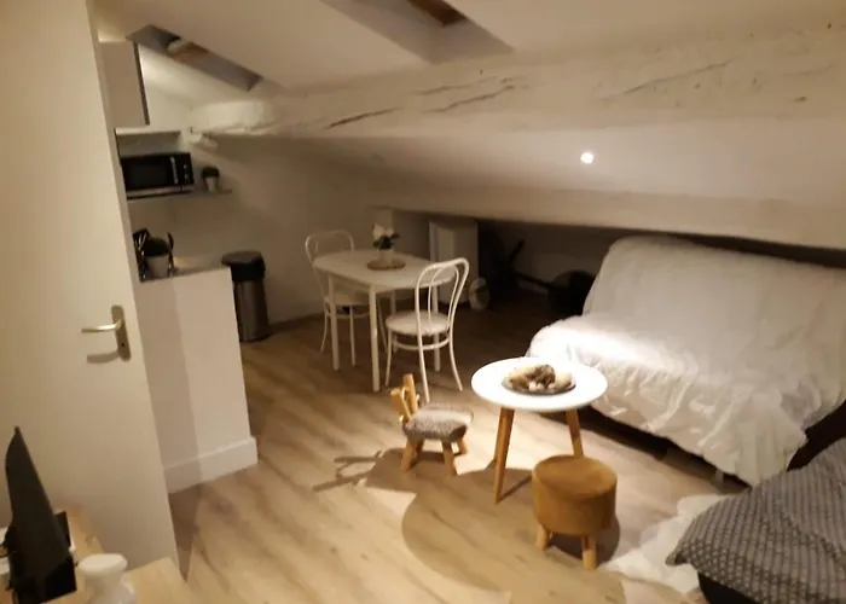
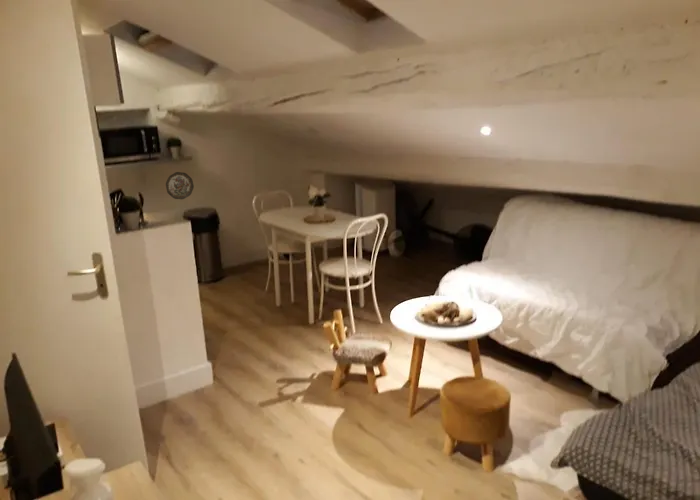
+ decorative plate [165,171,195,200]
